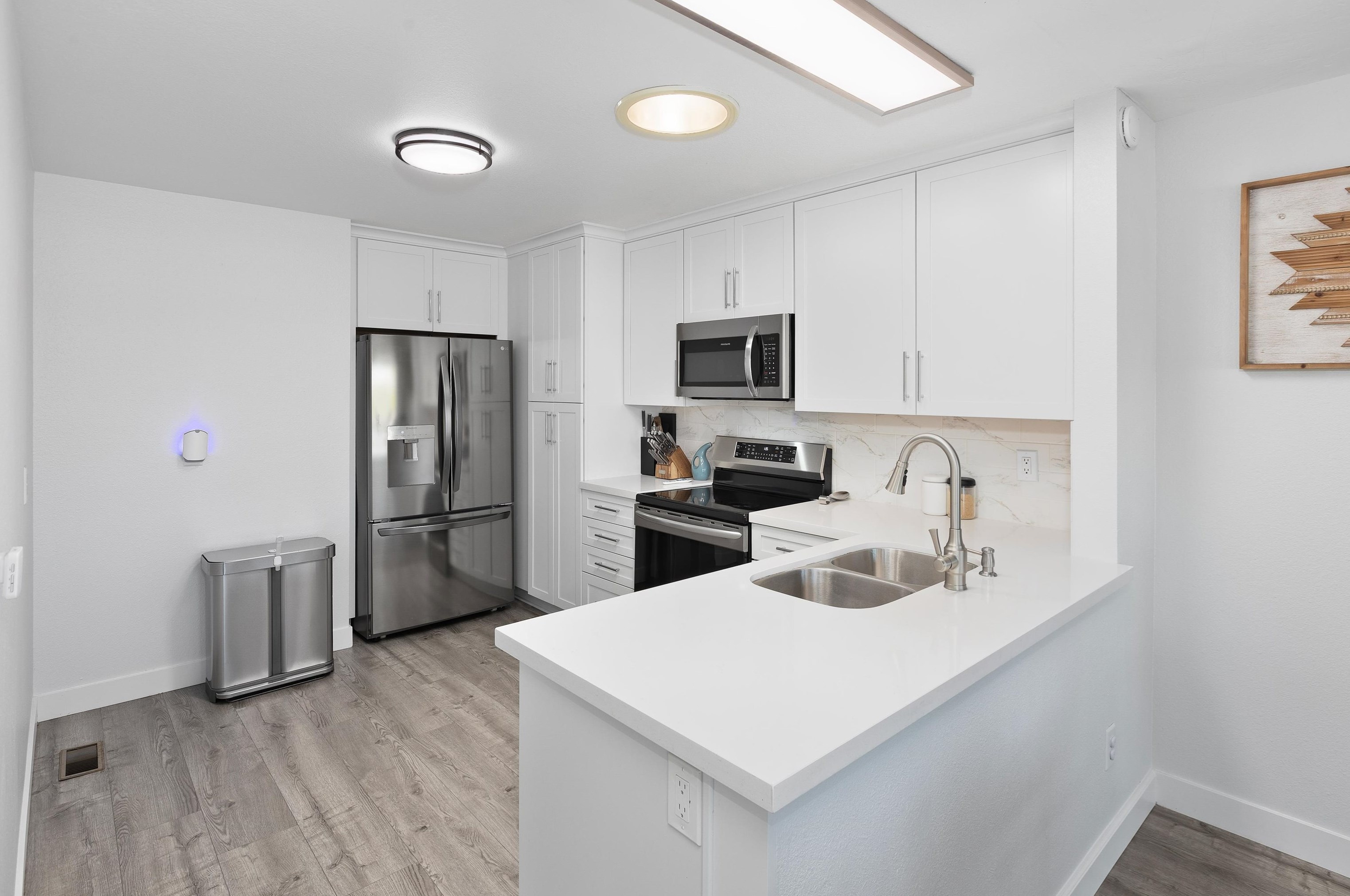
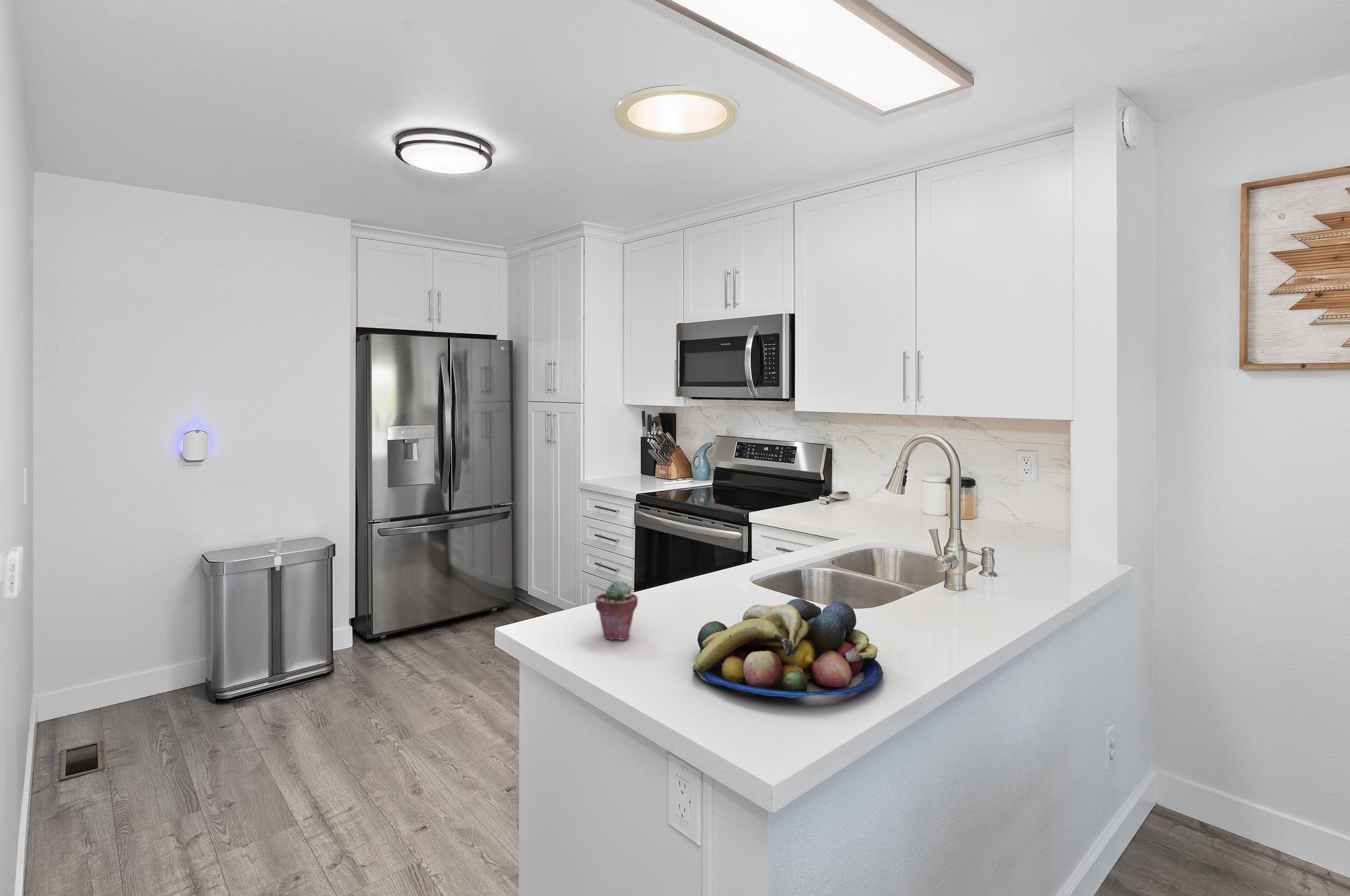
+ fruit bowl [692,598,883,698]
+ potted succulent [595,580,638,640]
